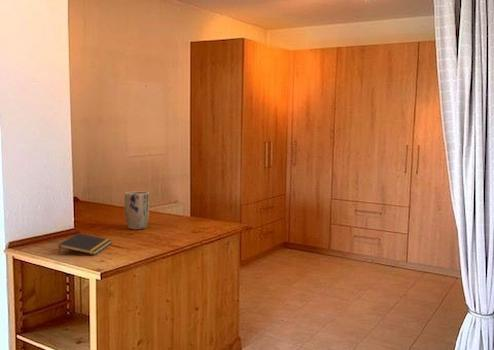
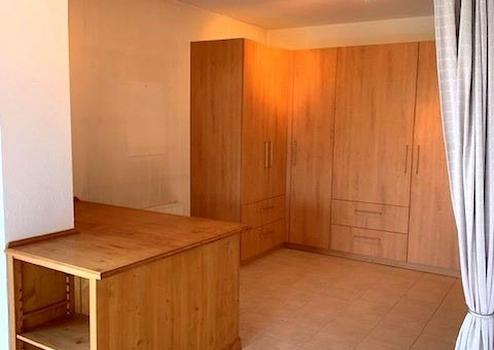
- notepad [57,232,113,256]
- plant pot [124,191,150,230]
